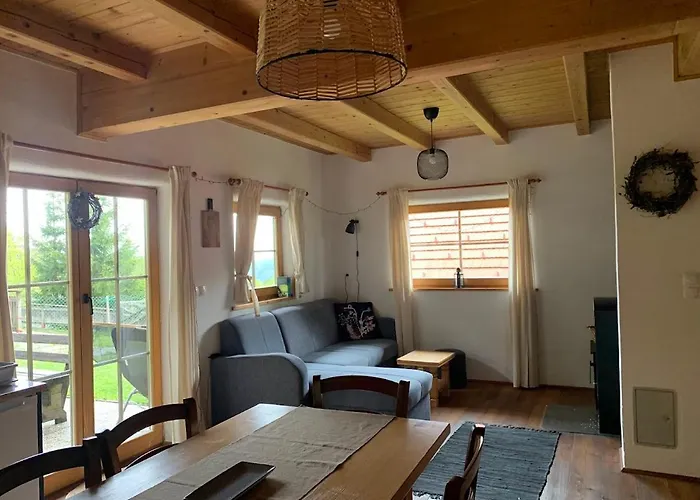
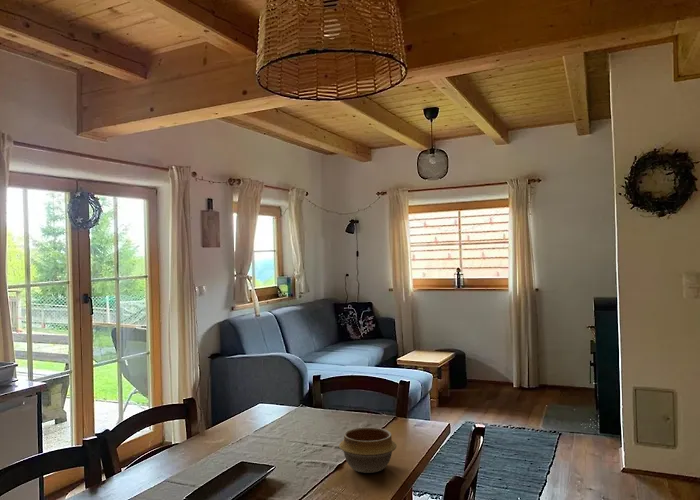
+ bowl [338,426,398,474]
